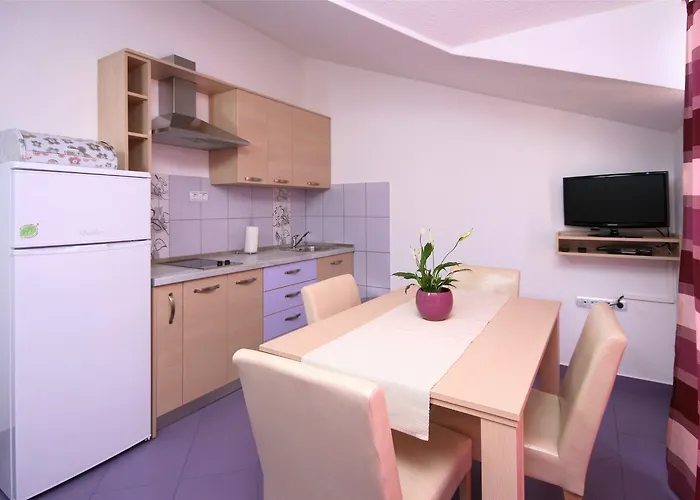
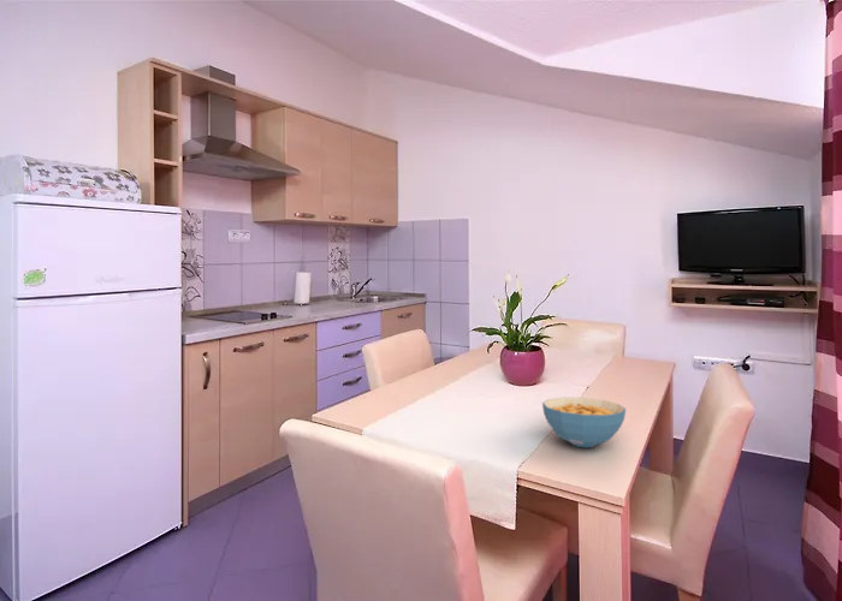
+ cereal bowl [541,397,627,448]
